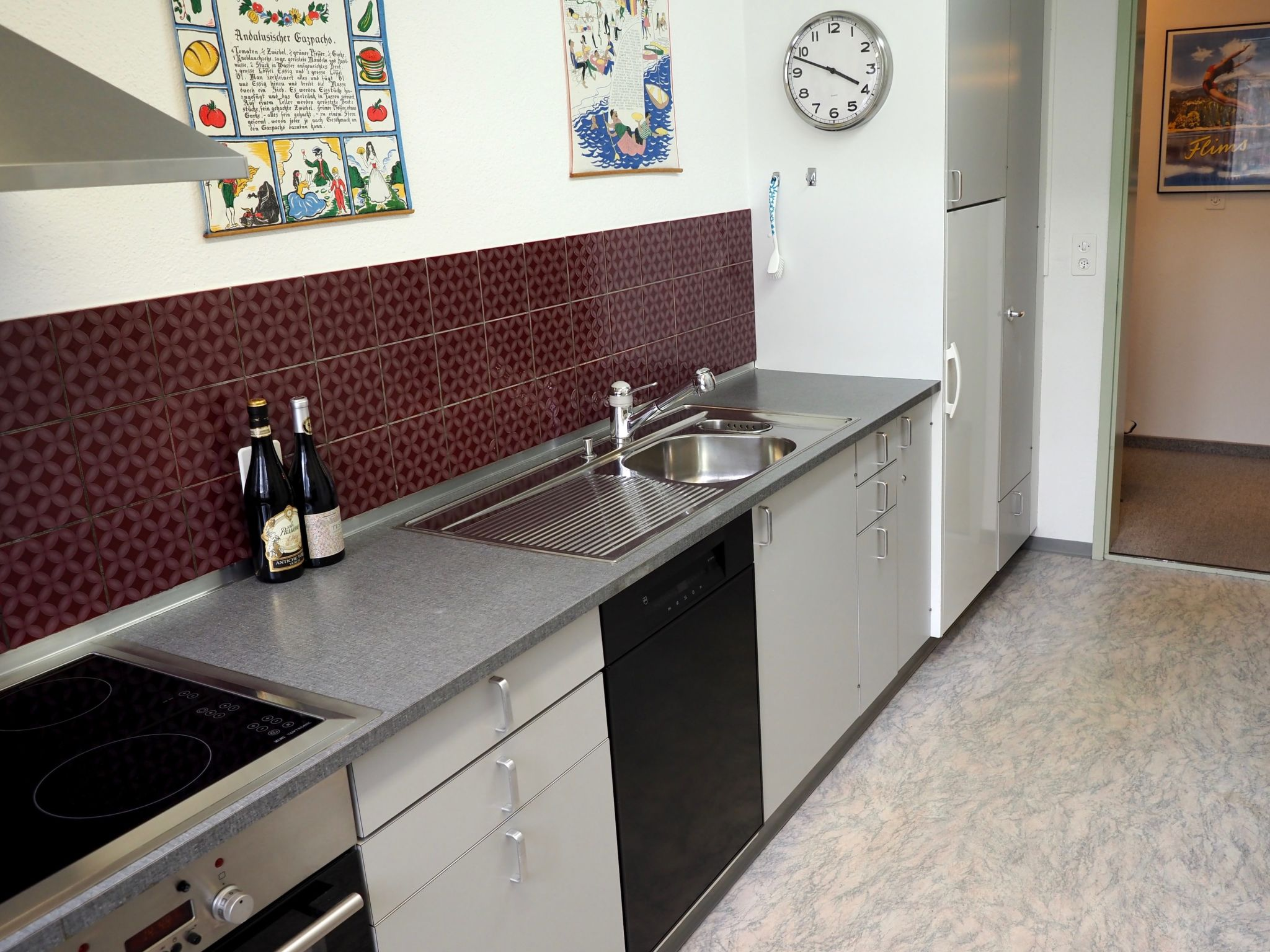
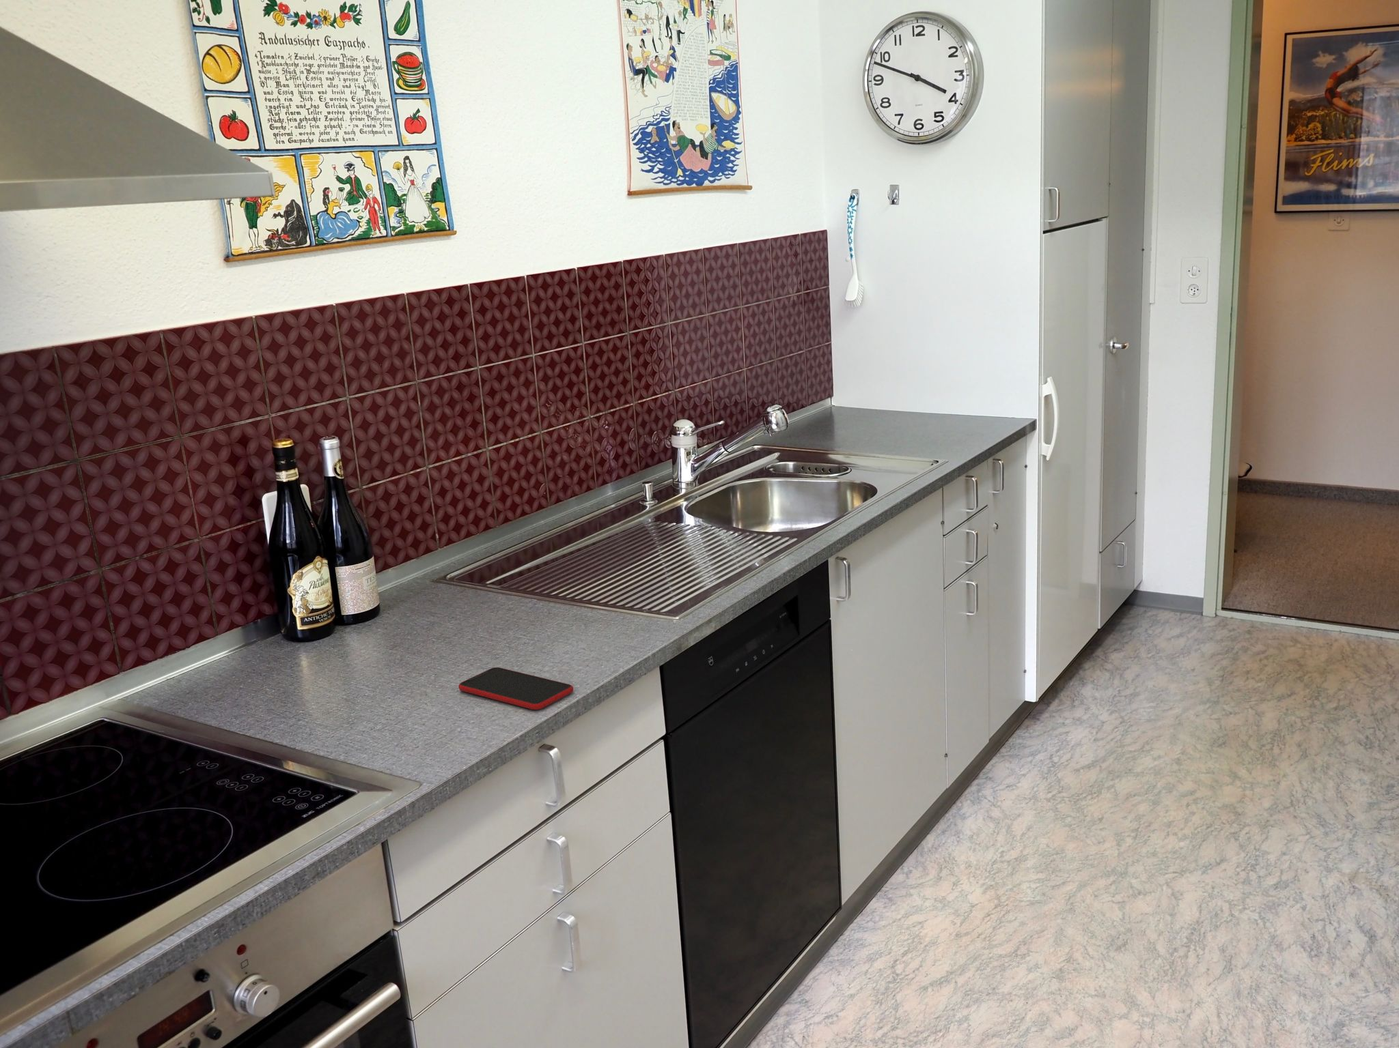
+ smartphone [457,667,574,710]
